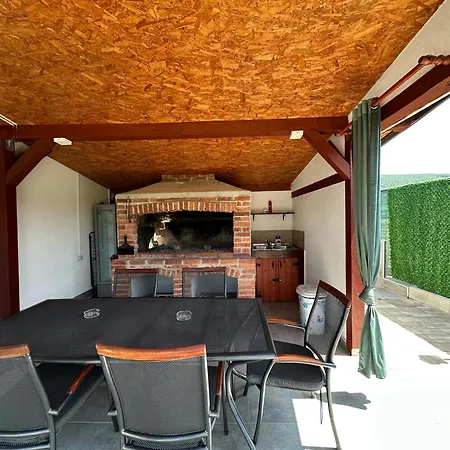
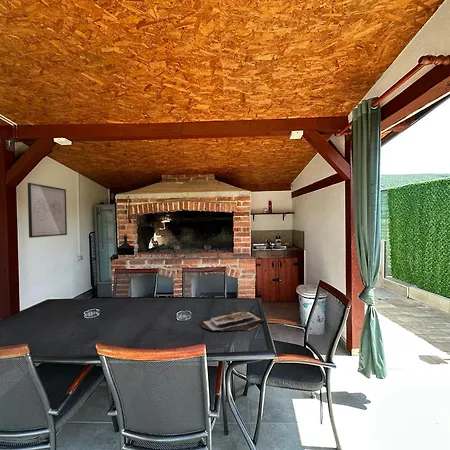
+ wall art [27,182,68,239]
+ food platter [199,310,265,332]
